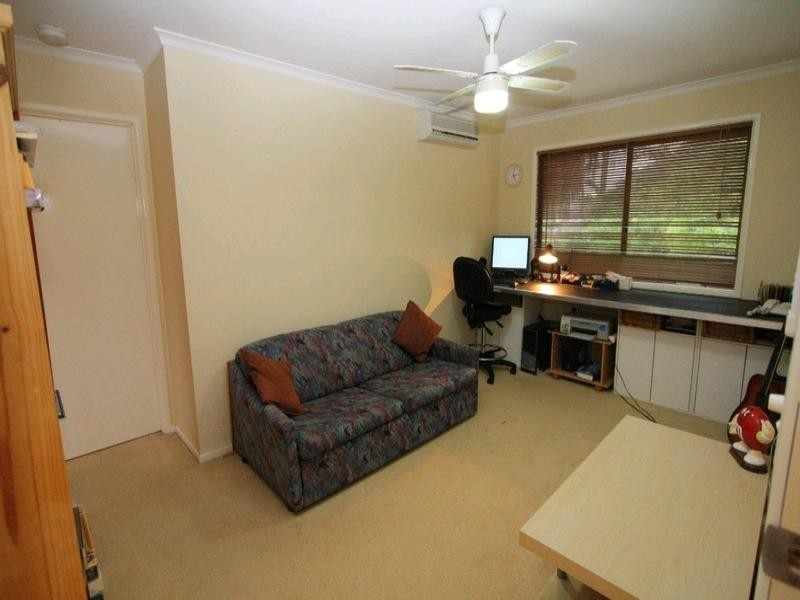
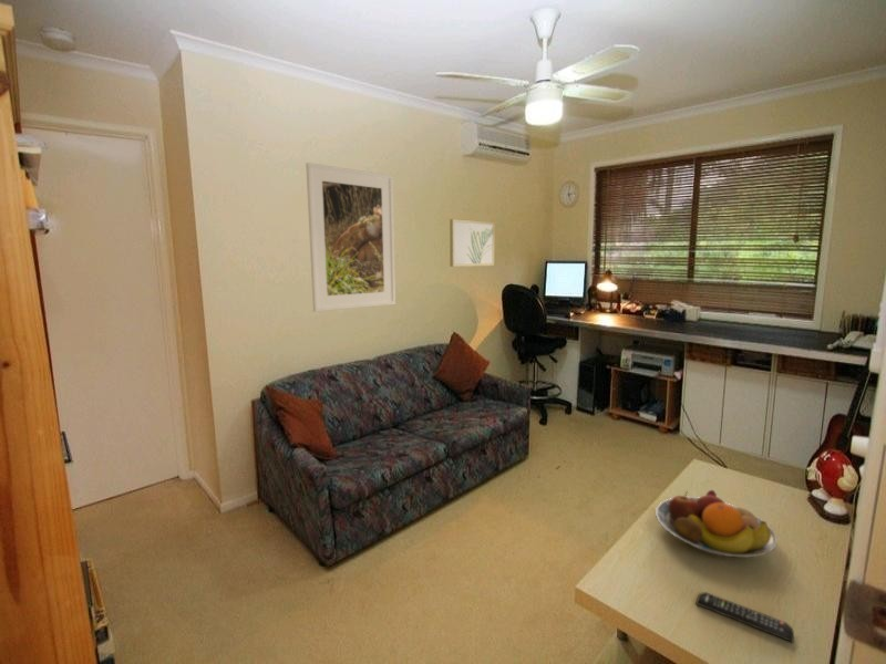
+ remote control [696,591,795,643]
+ fruit bowl [655,489,779,558]
+ wall art [449,218,496,268]
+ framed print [305,162,396,313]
